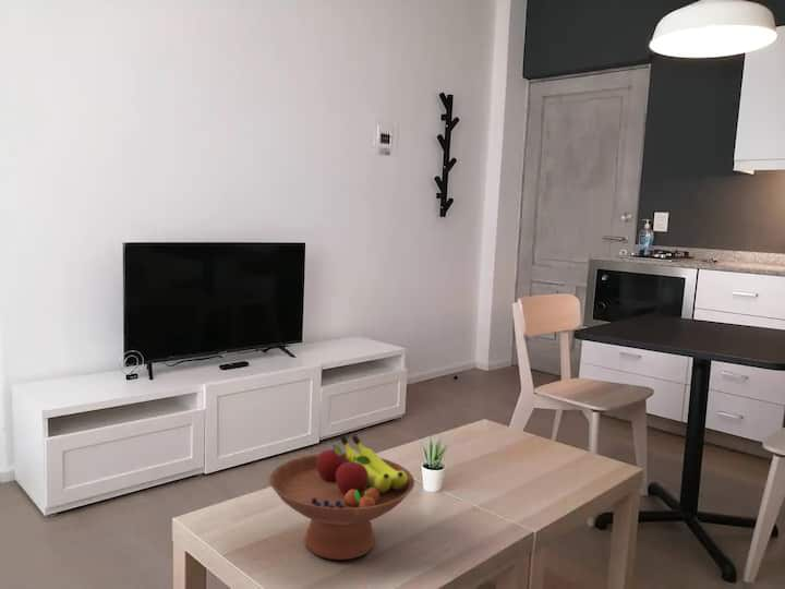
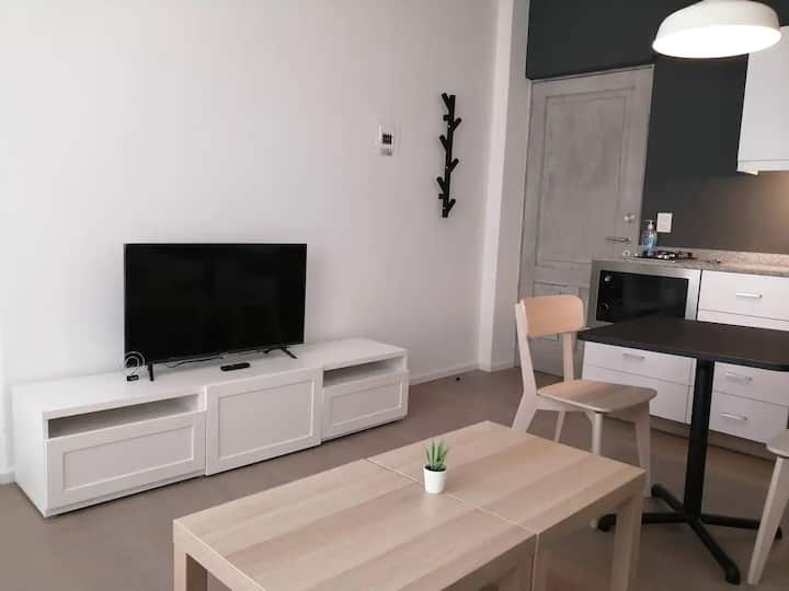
- fruit bowl [268,434,415,561]
